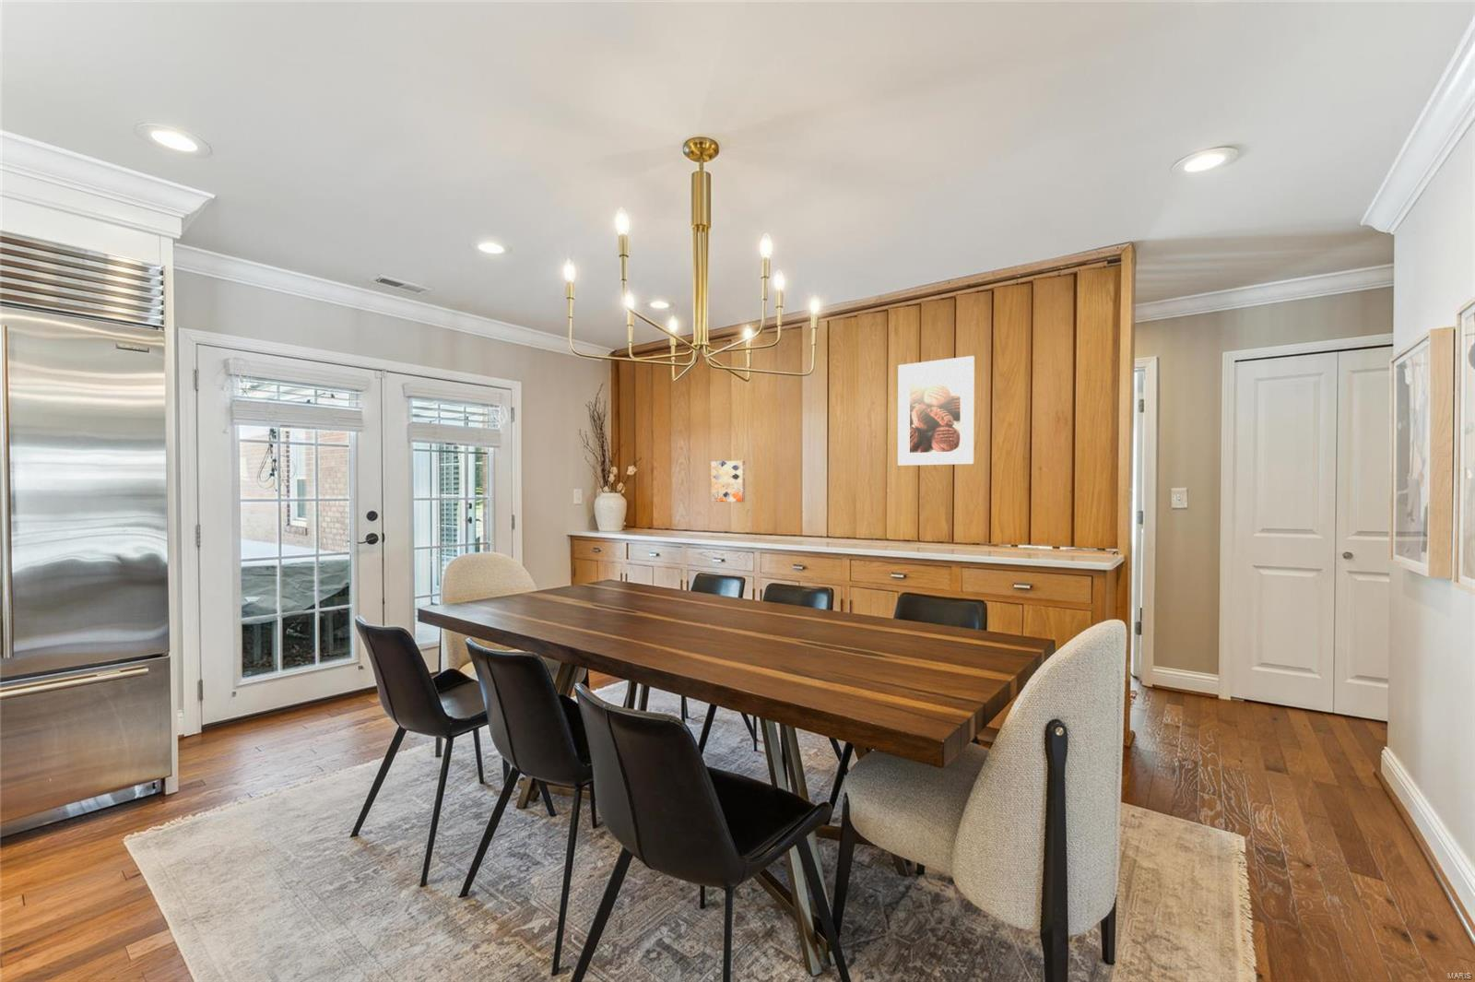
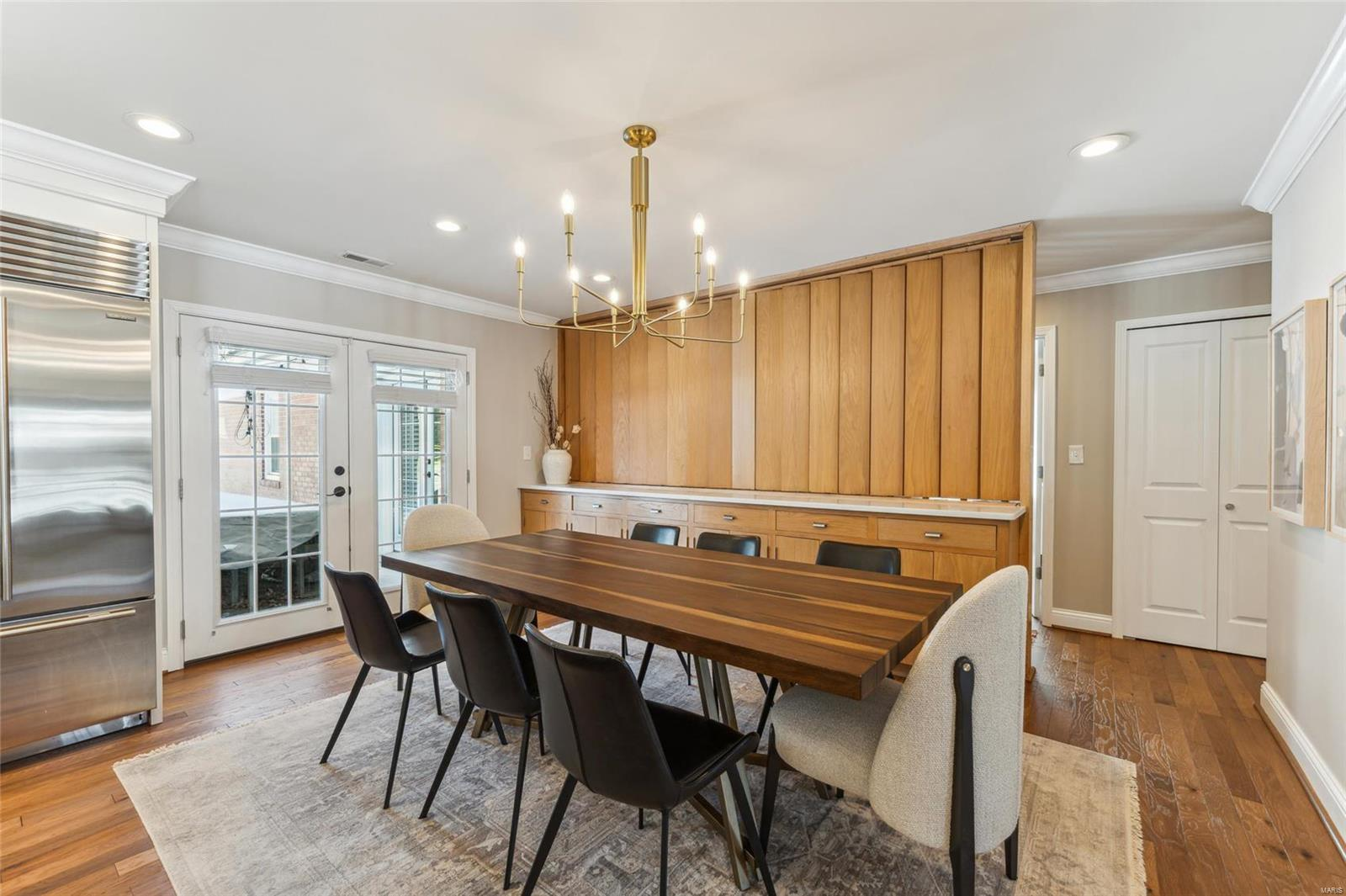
- wall art [710,460,746,503]
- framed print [897,355,975,467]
